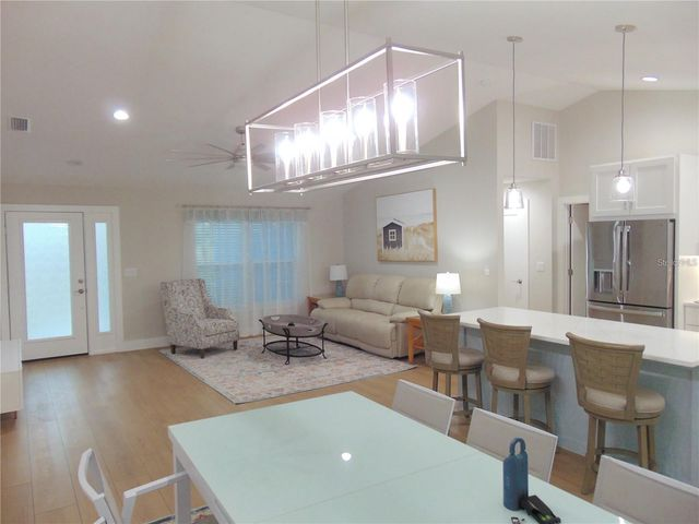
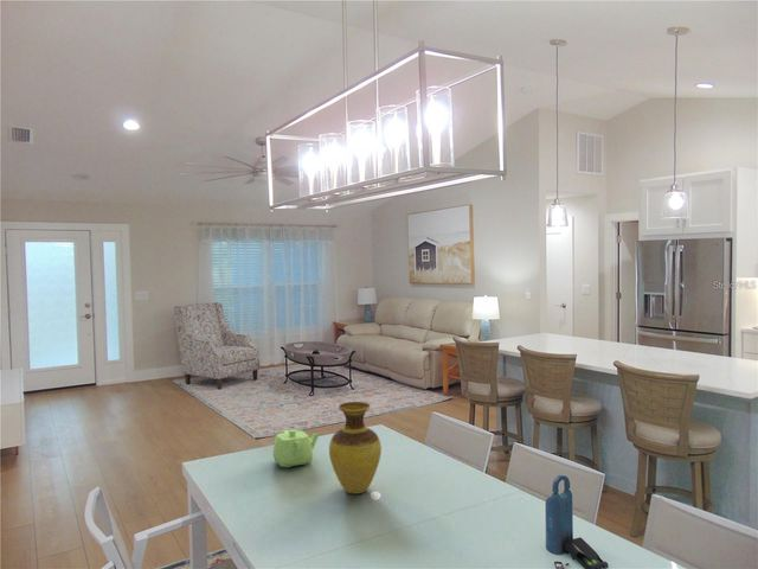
+ vase [328,401,383,494]
+ teapot [272,429,320,468]
